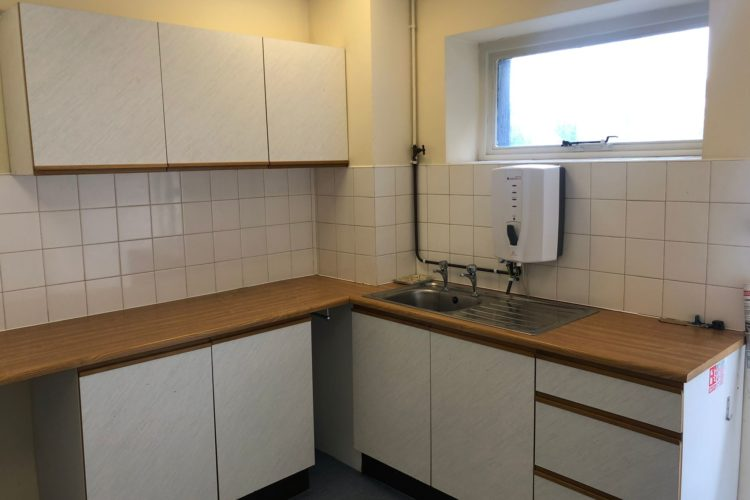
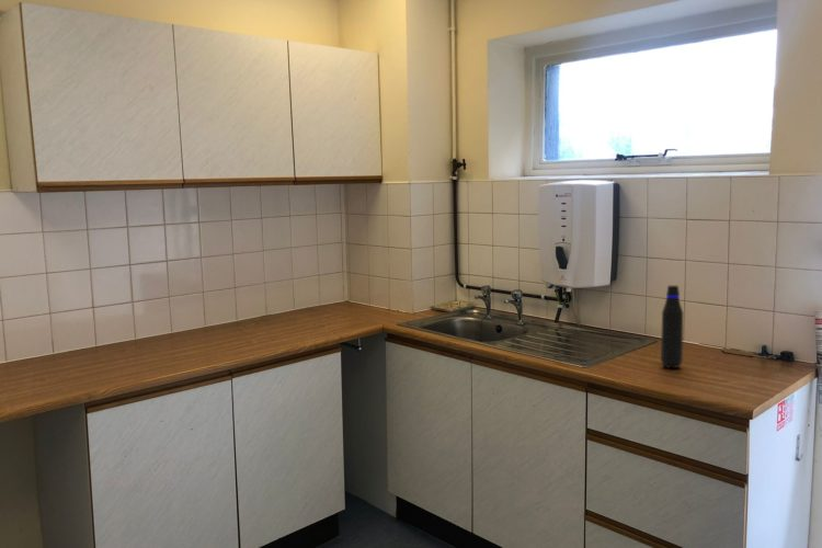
+ water bottle [660,284,684,369]
